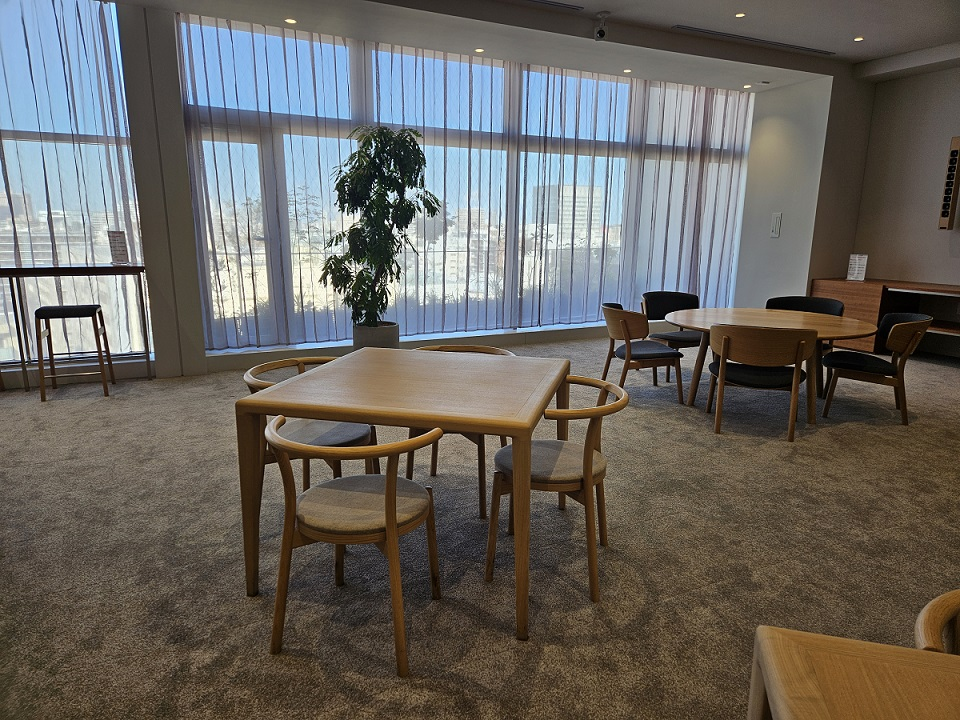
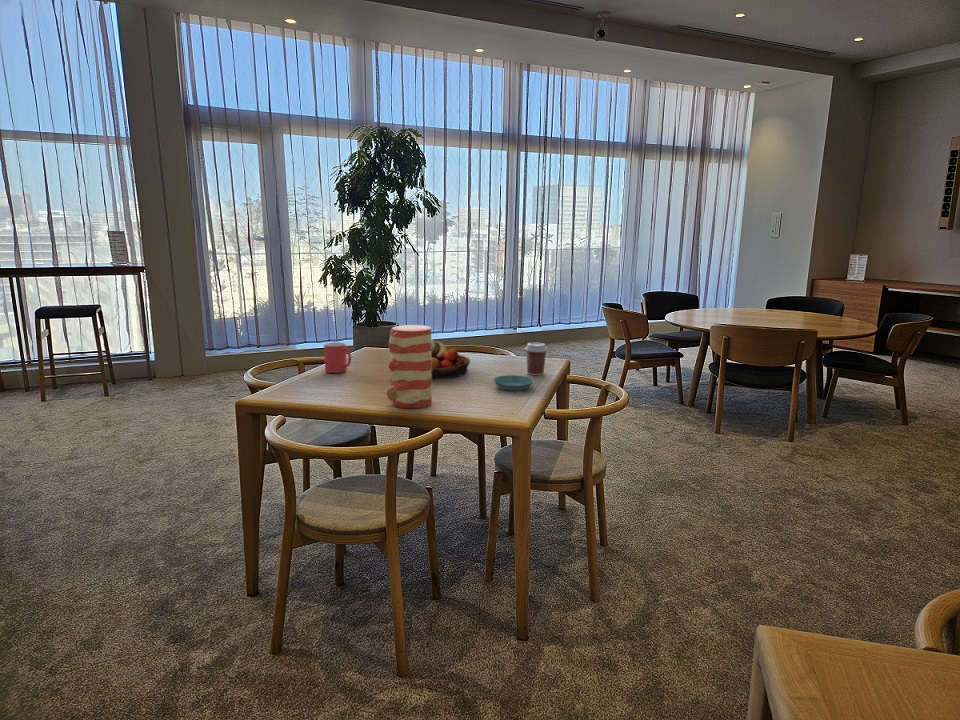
+ mug [323,341,352,374]
+ fruit bowl [431,338,471,379]
+ saucer [492,374,535,392]
+ vase [386,324,433,409]
+ coffee cup [524,342,549,376]
